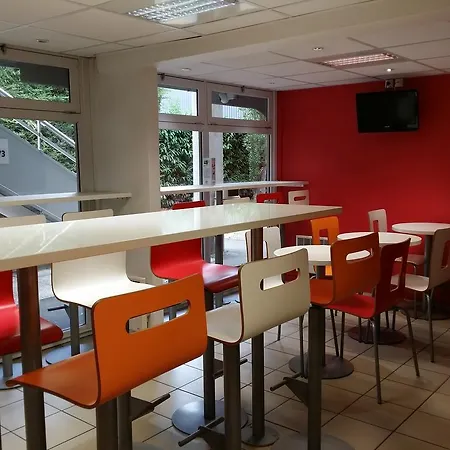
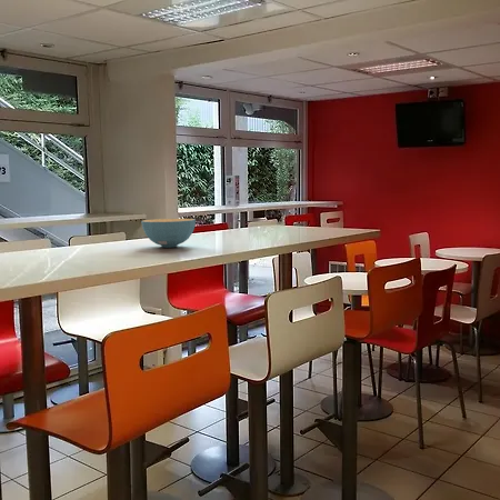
+ cereal bowl [140,218,197,249]
